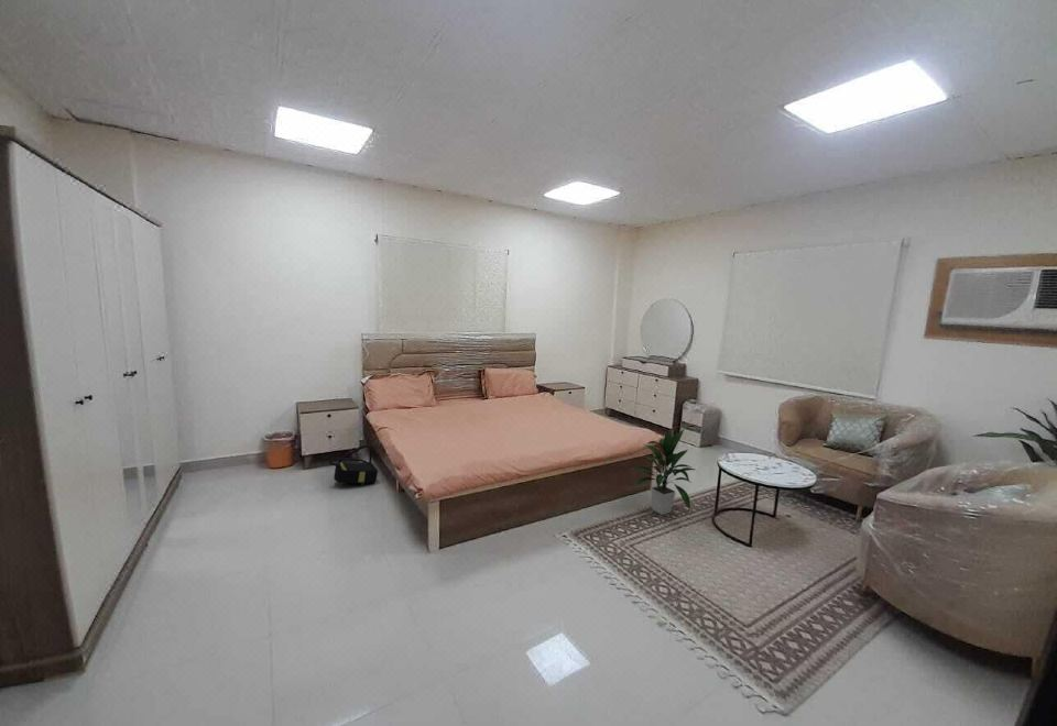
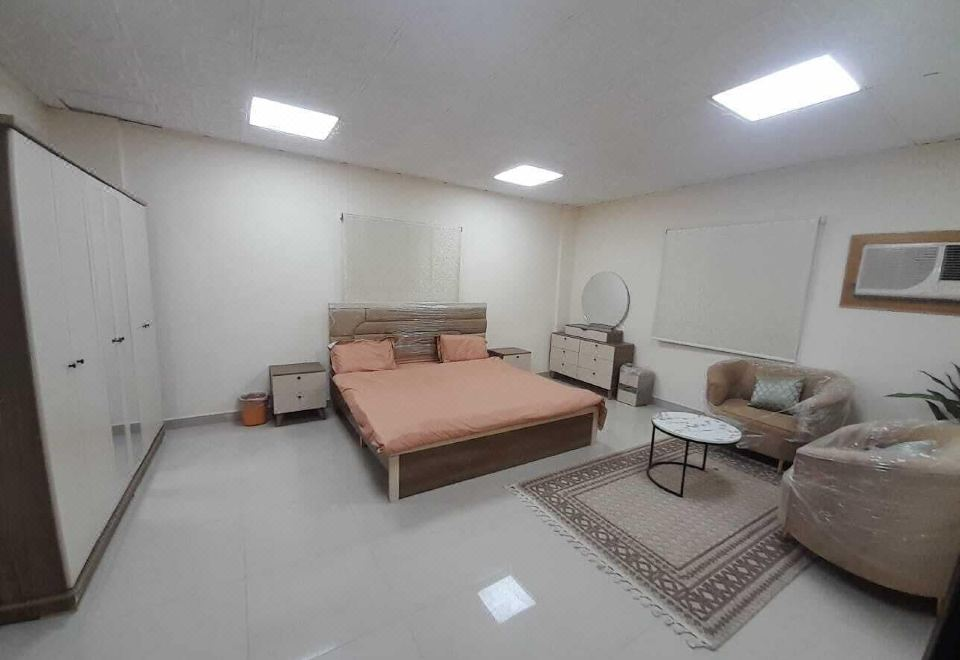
- backpack [328,444,379,486]
- indoor plant [629,428,696,516]
